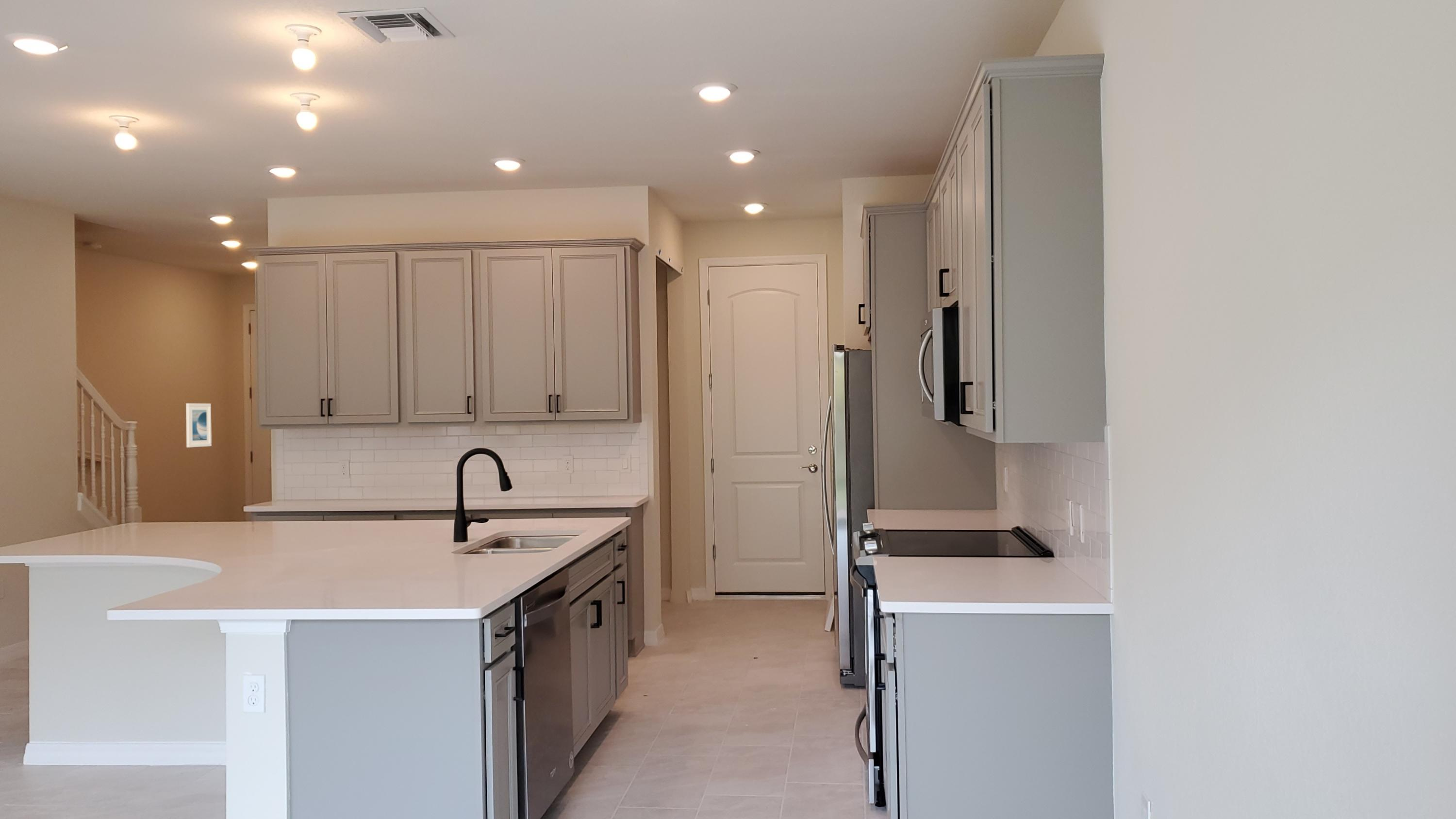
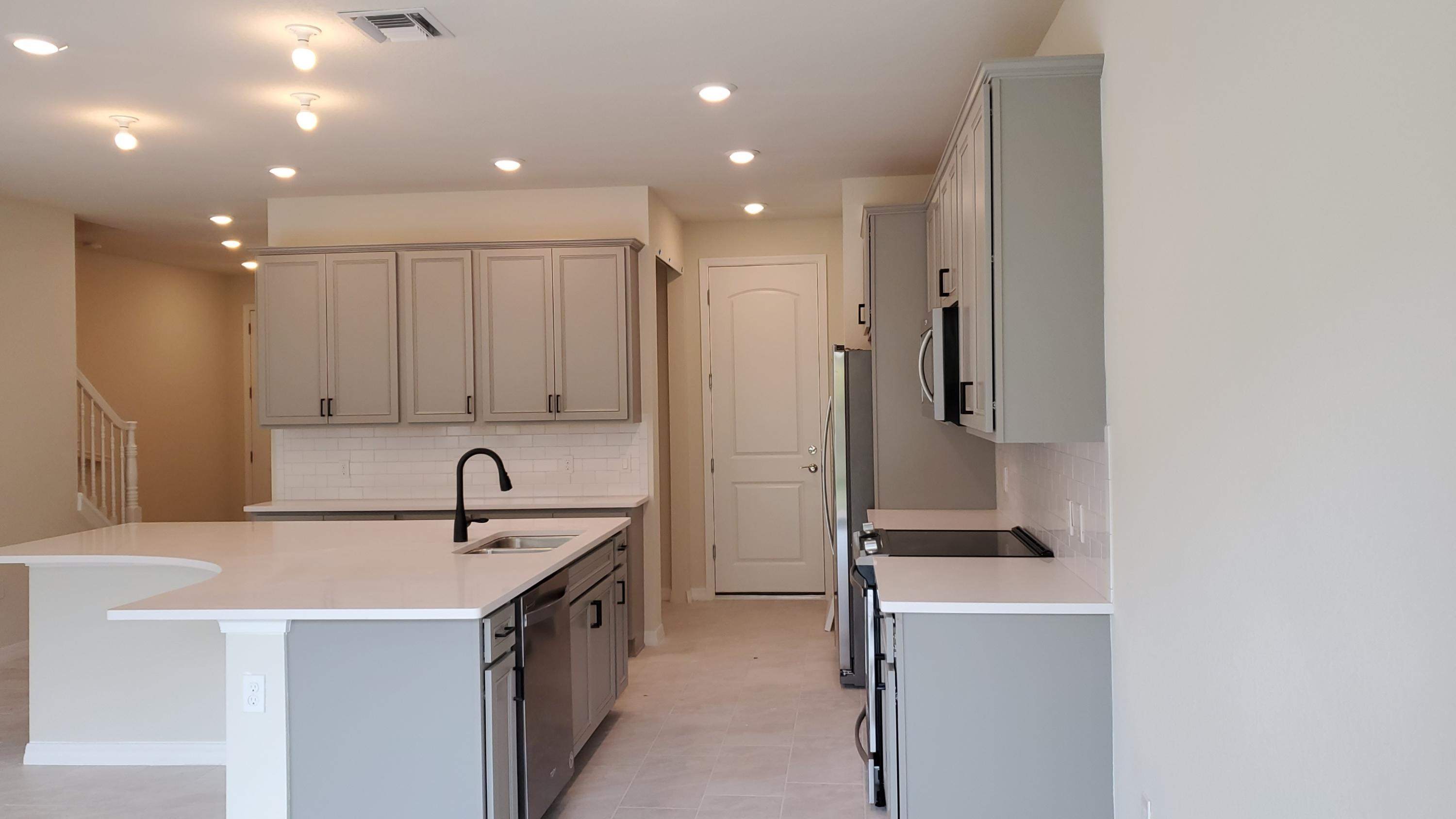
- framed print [185,403,212,448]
